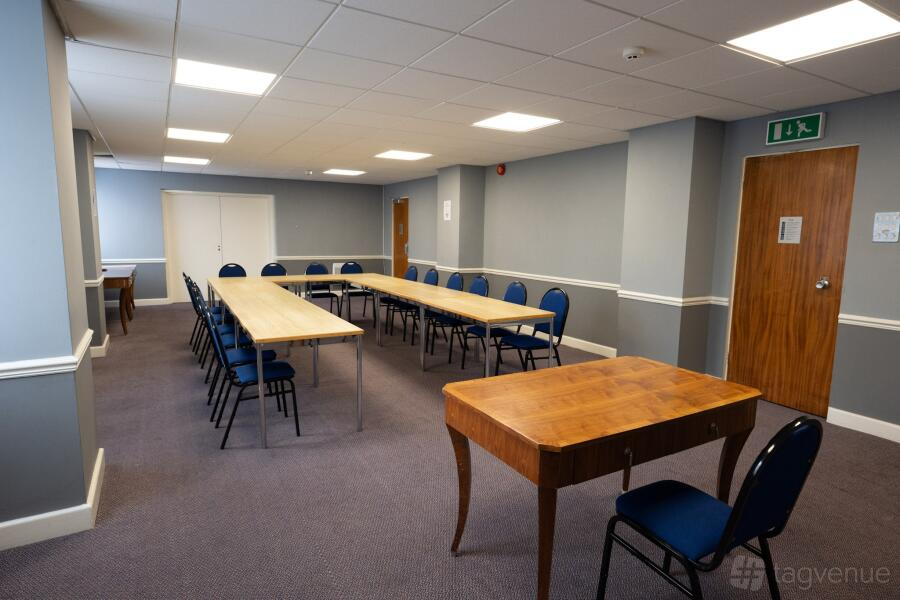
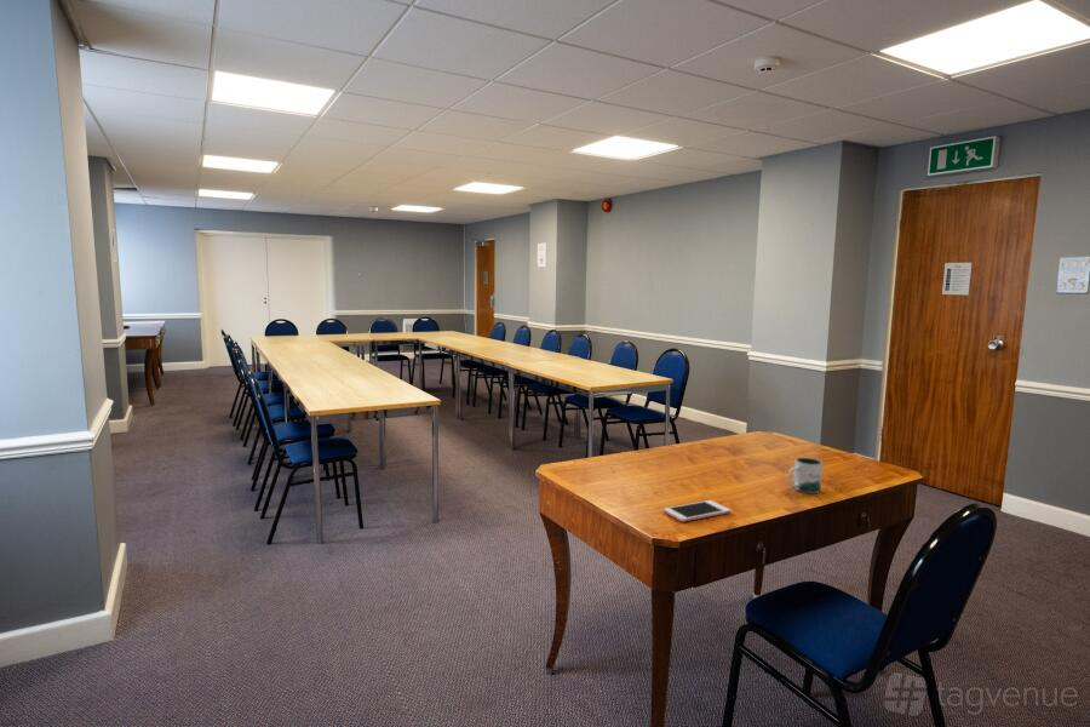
+ mug [787,457,824,494]
+ cell phone [662,499,732,523]
